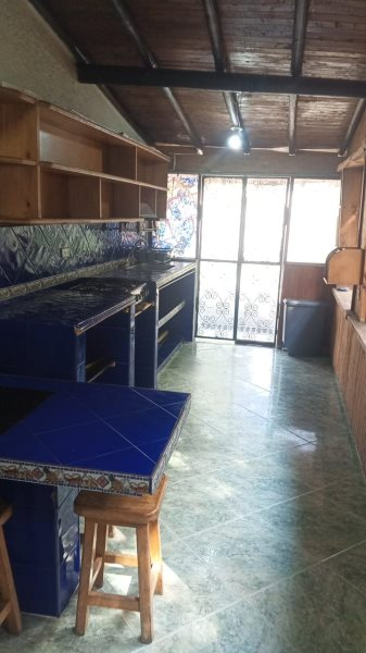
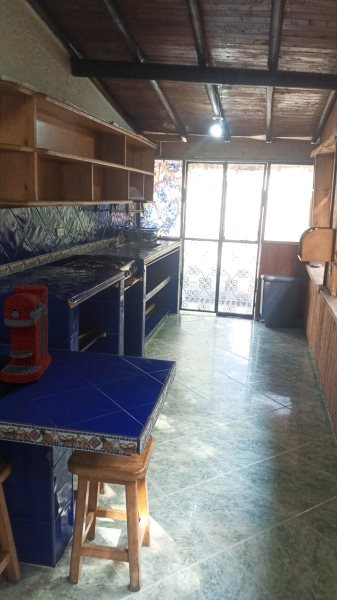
+ coffee maker [0,284,52,384]
